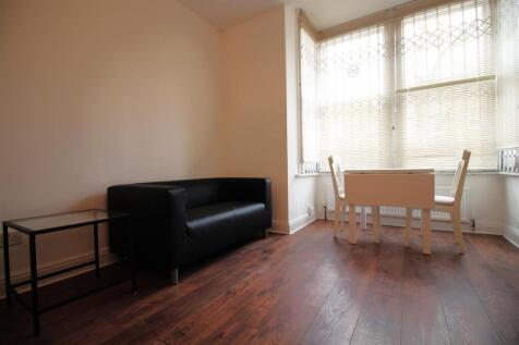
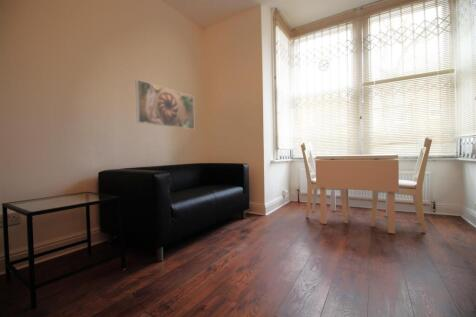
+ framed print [135,78,195,130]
